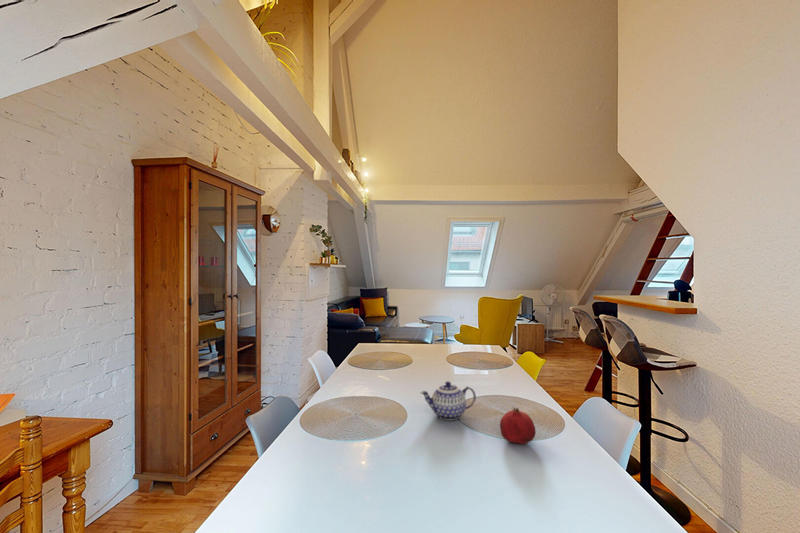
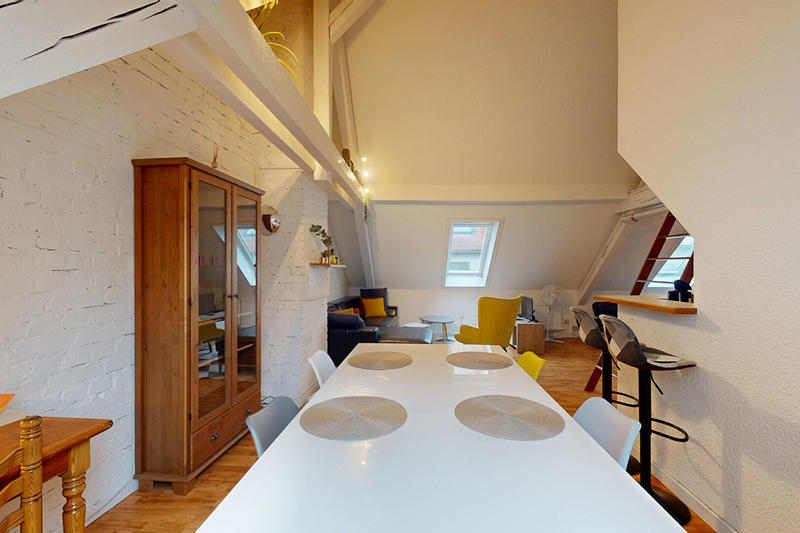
- fruit [499,406,537,445]
- teapot [420,380,477,422]
